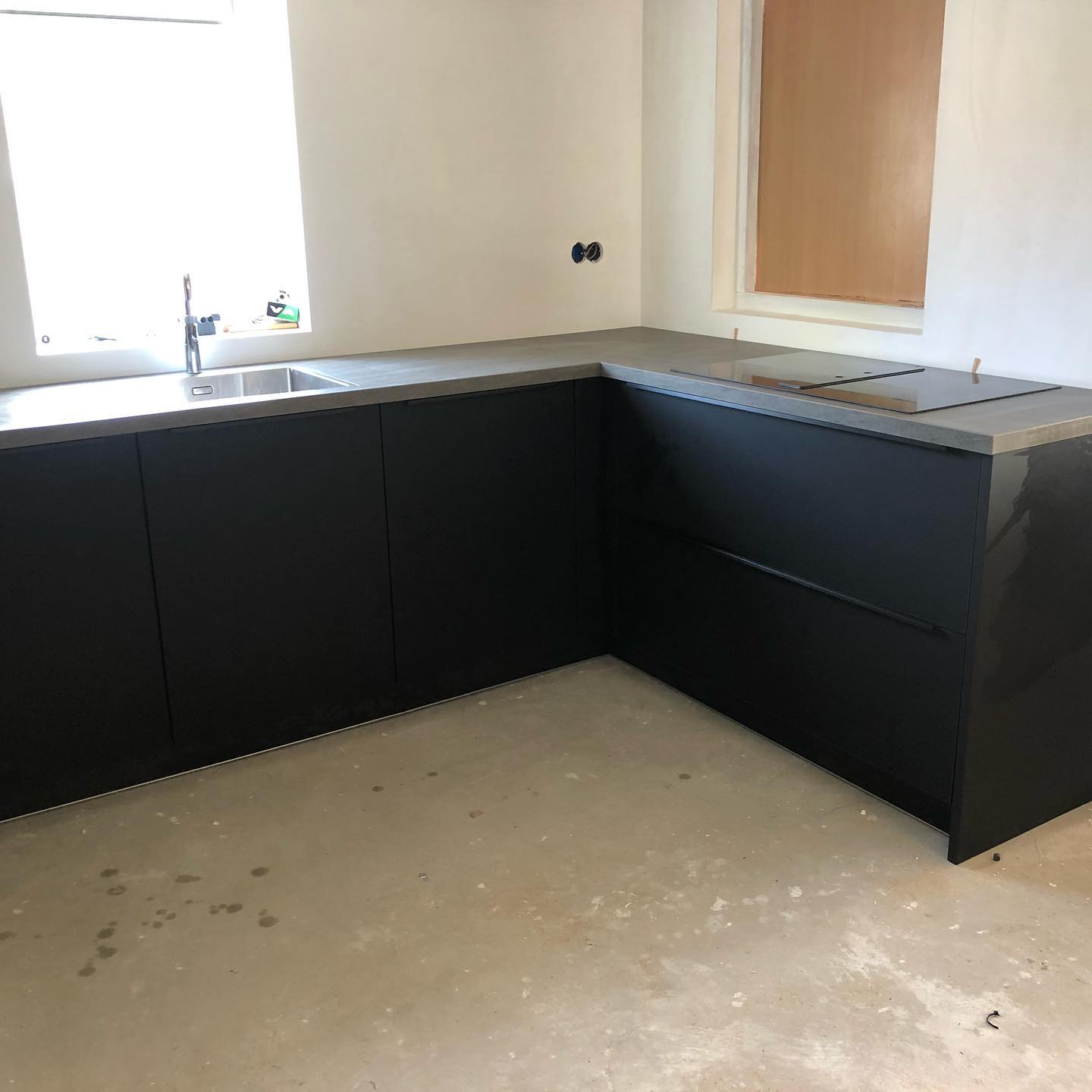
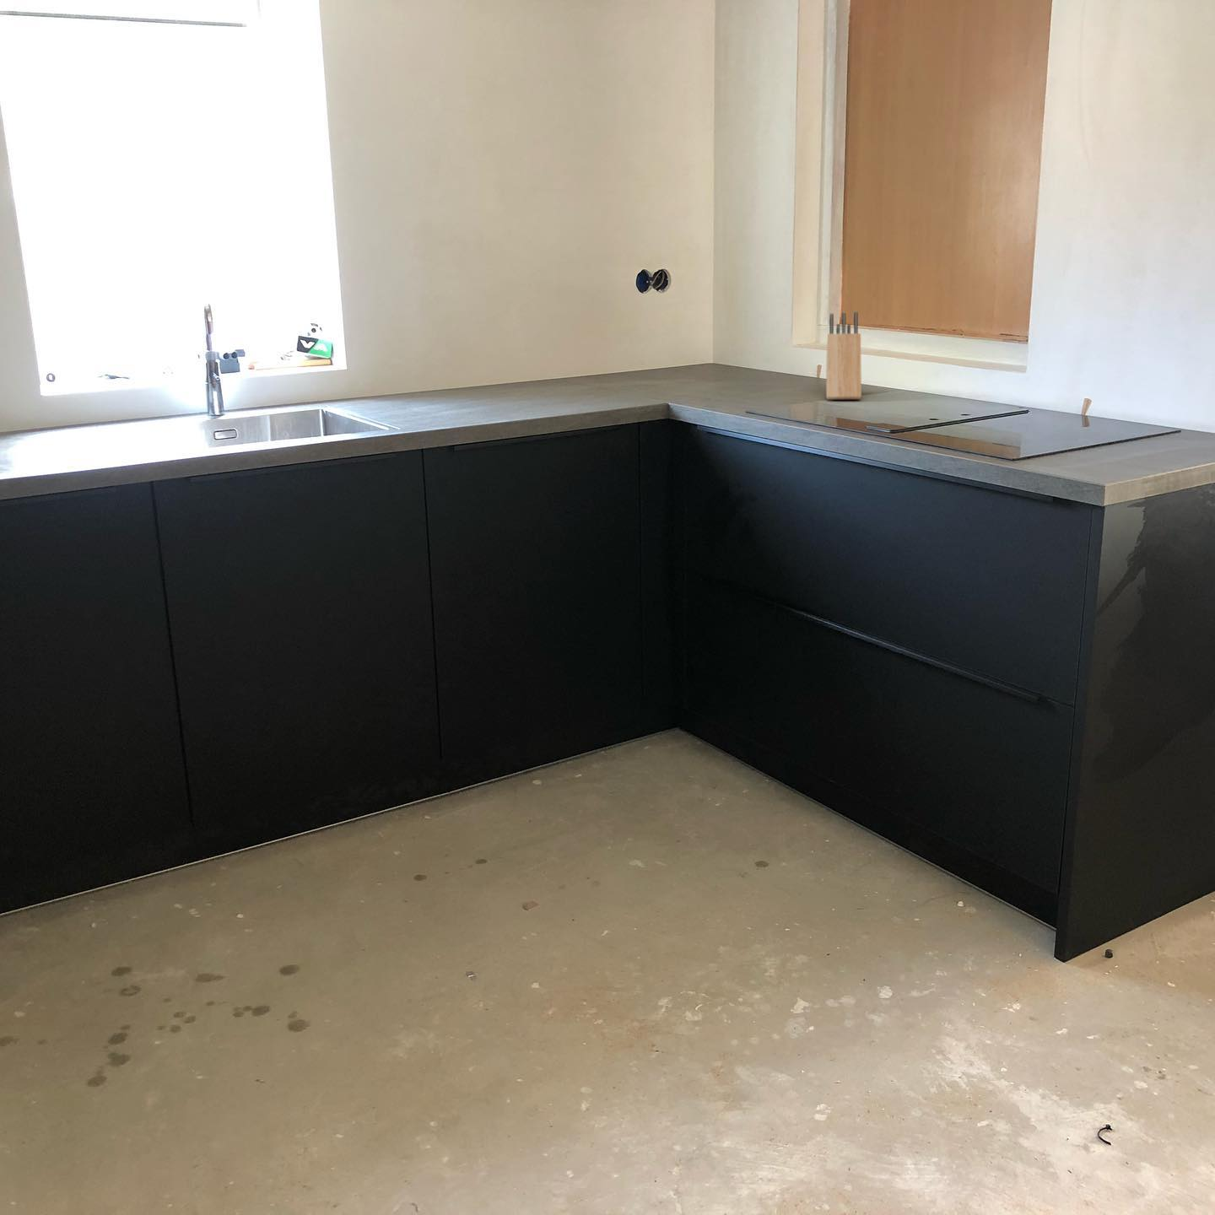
+ knife block [826,312,862,399]
